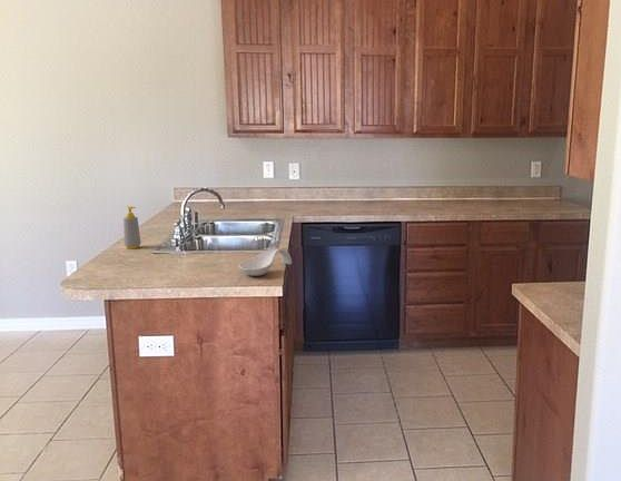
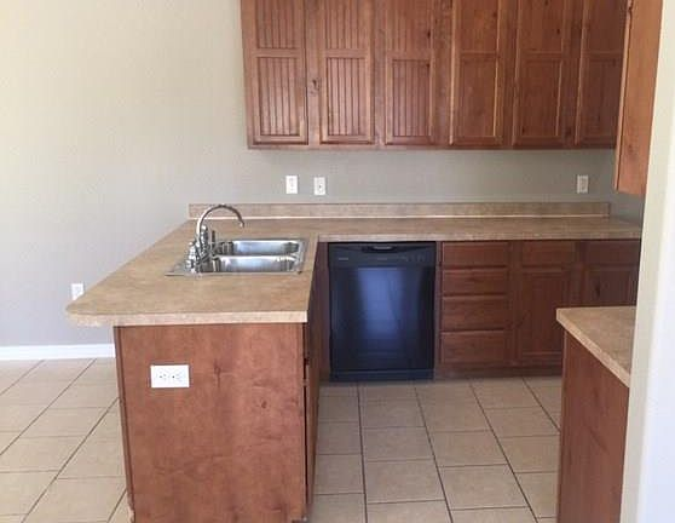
- spoon rest [237,247,293,277]
- soap bottle [122,205,141,249]
